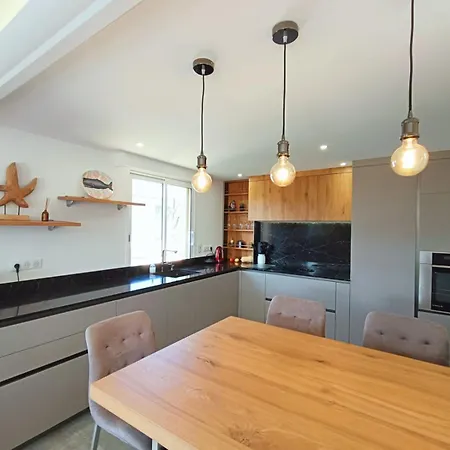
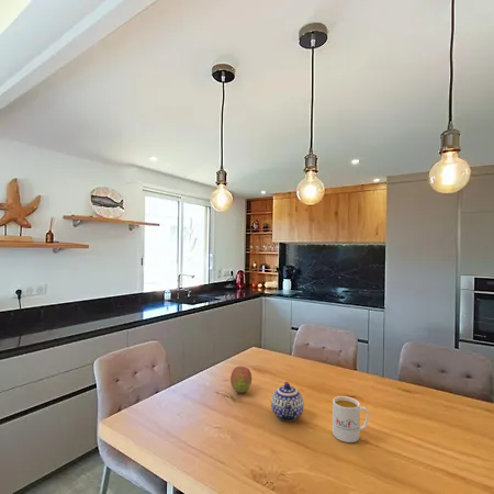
+ teapot [270,381,304,423]
+ fruit [229,366,252,393]
+ mug [332,395,370,444]
